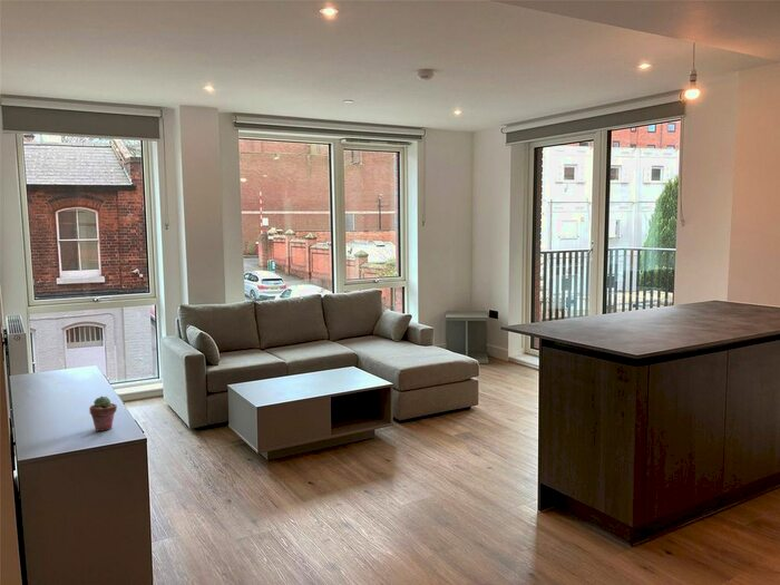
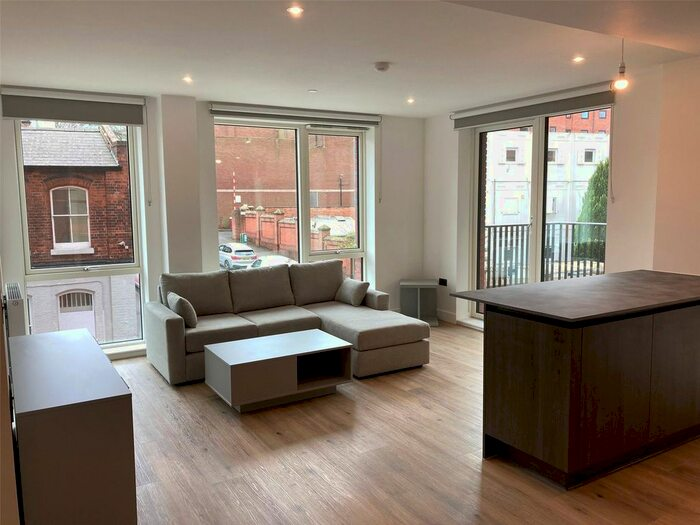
- potted succulent [88,396,118,432]
